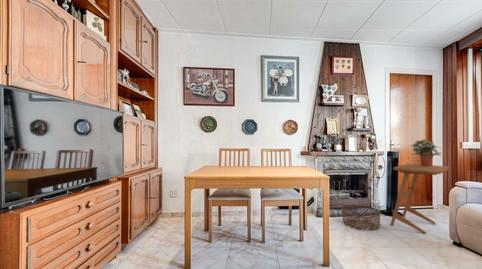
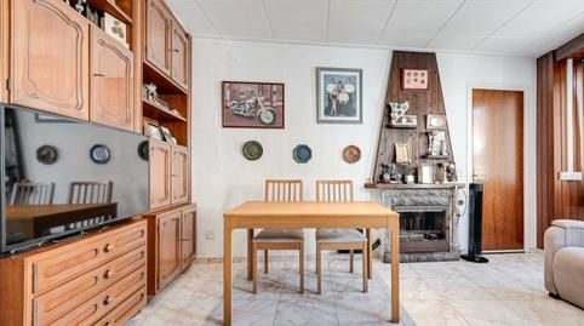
- side table [390,163,451,235]
- basket [341,204,382,232]
- potted plant [410,138,444,166]
